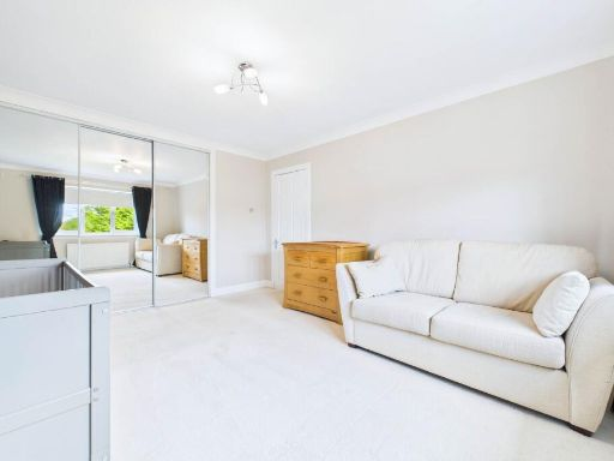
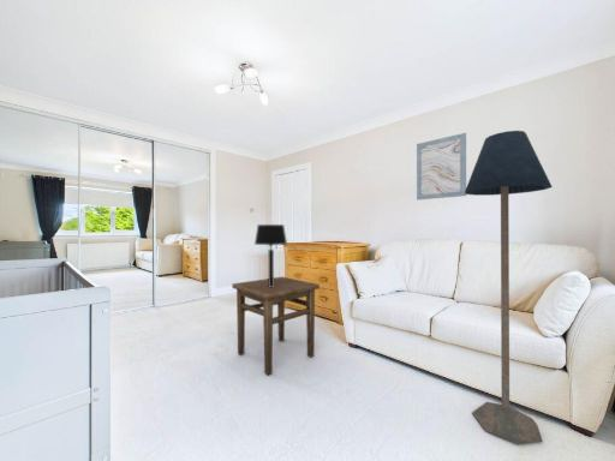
+ floor lamp [465,130,554,445]
+ wall art [416,132,467,200]
+ table lamp [253,223,288,287]
+ side table [231,276,321,376]
